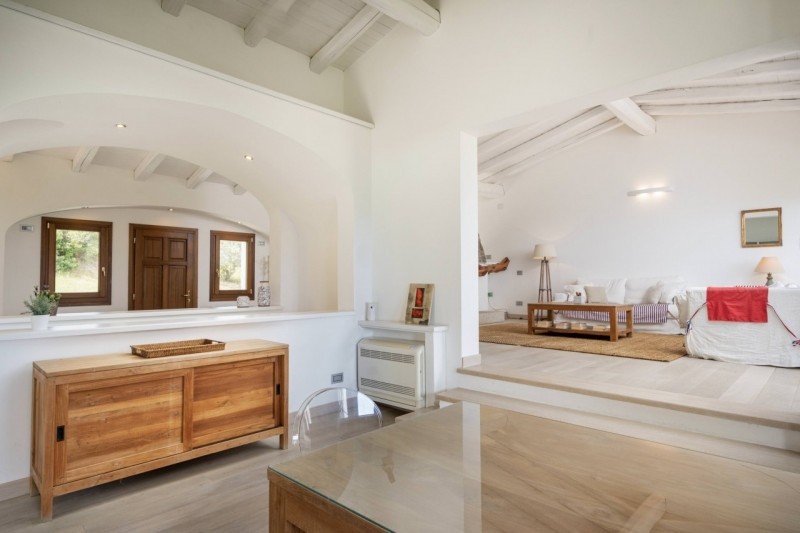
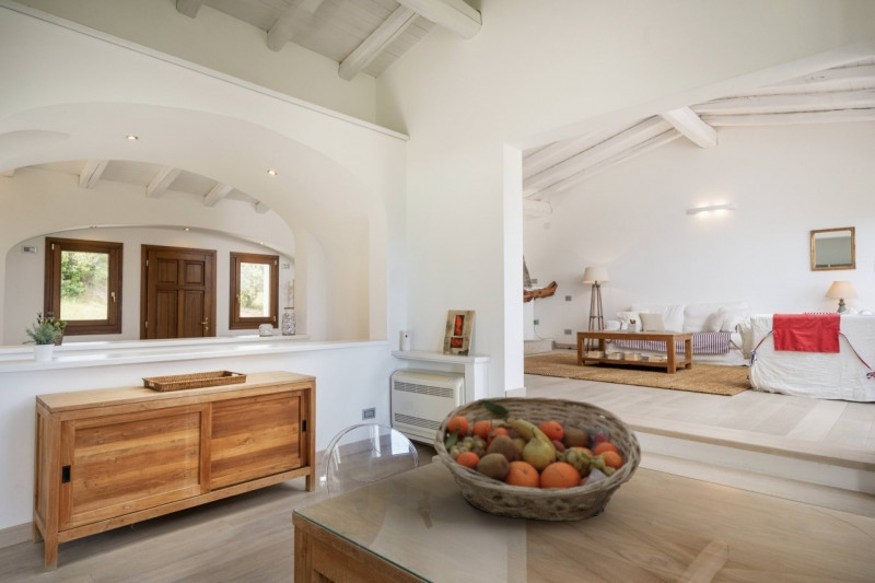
+ fruit basket [432,396,642,522]
